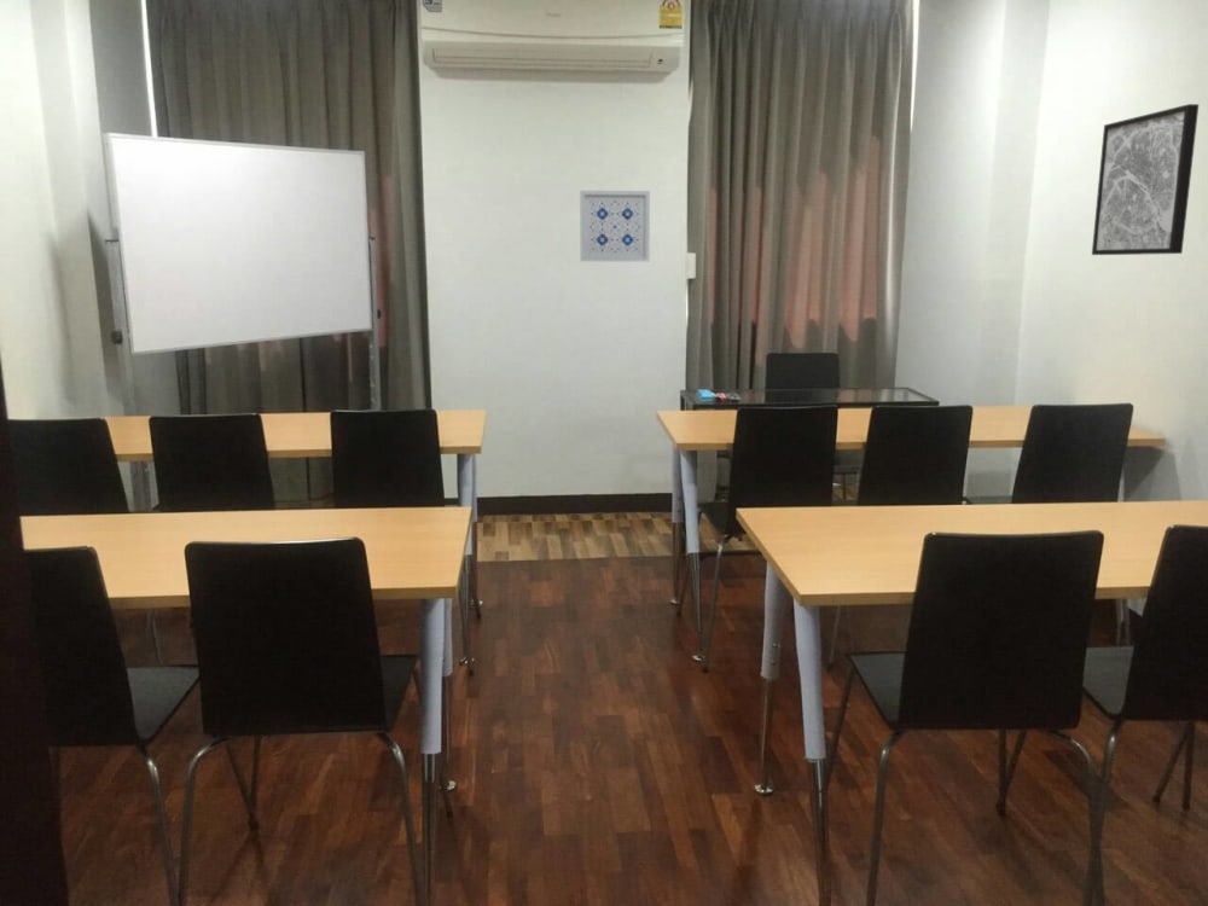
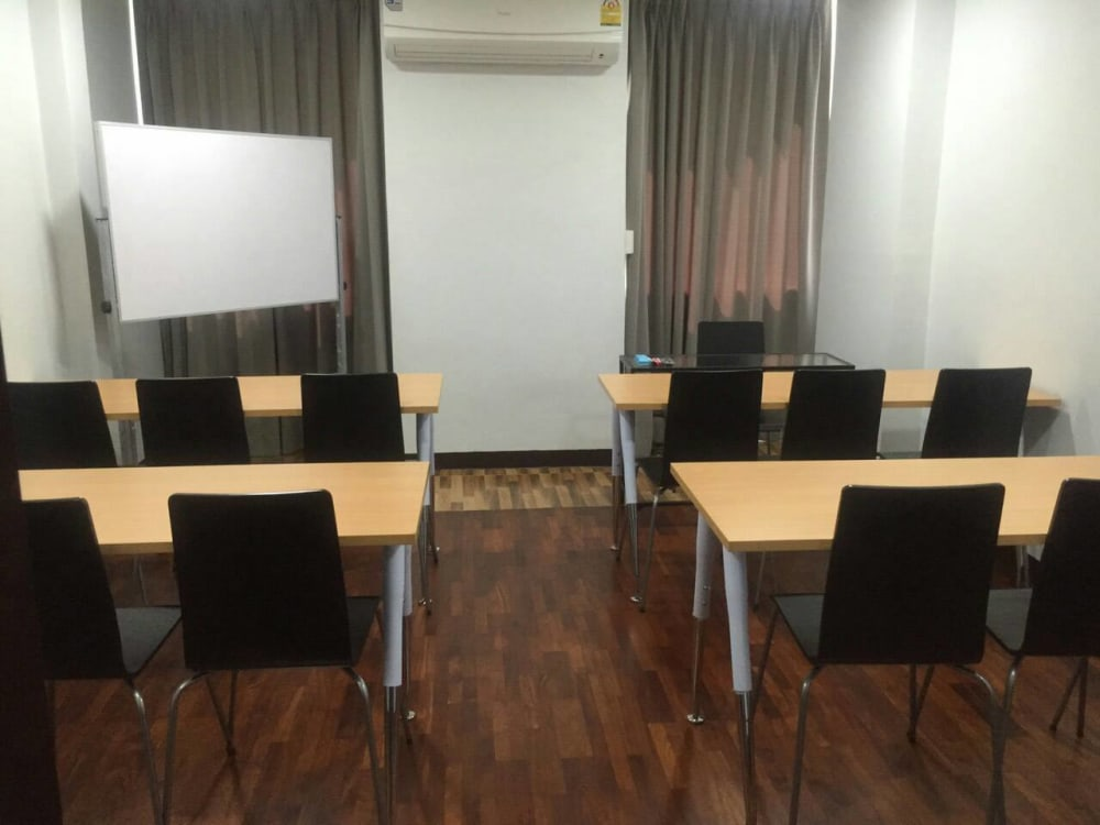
- wall art [1091,103,1200,256]
- wall art [579,190,651,262]
